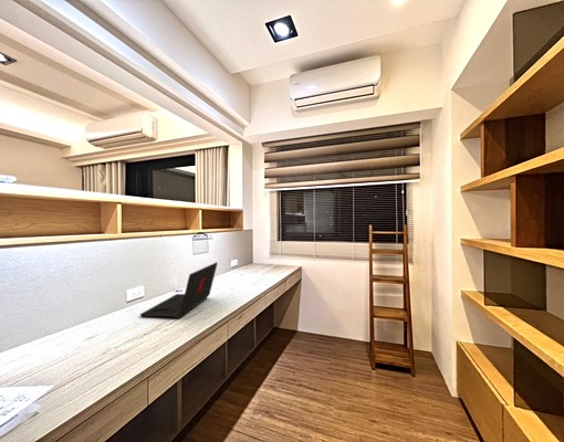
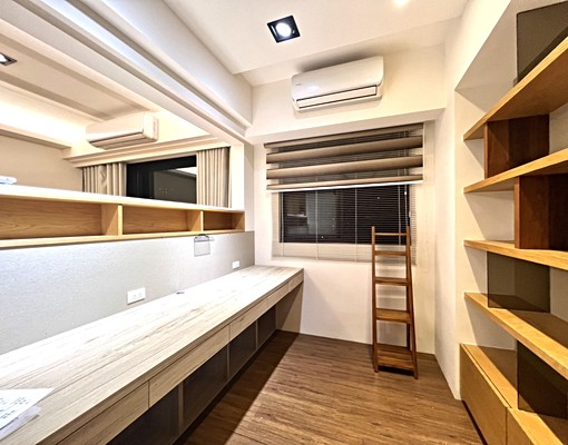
- laptop [139,261,219,319]
